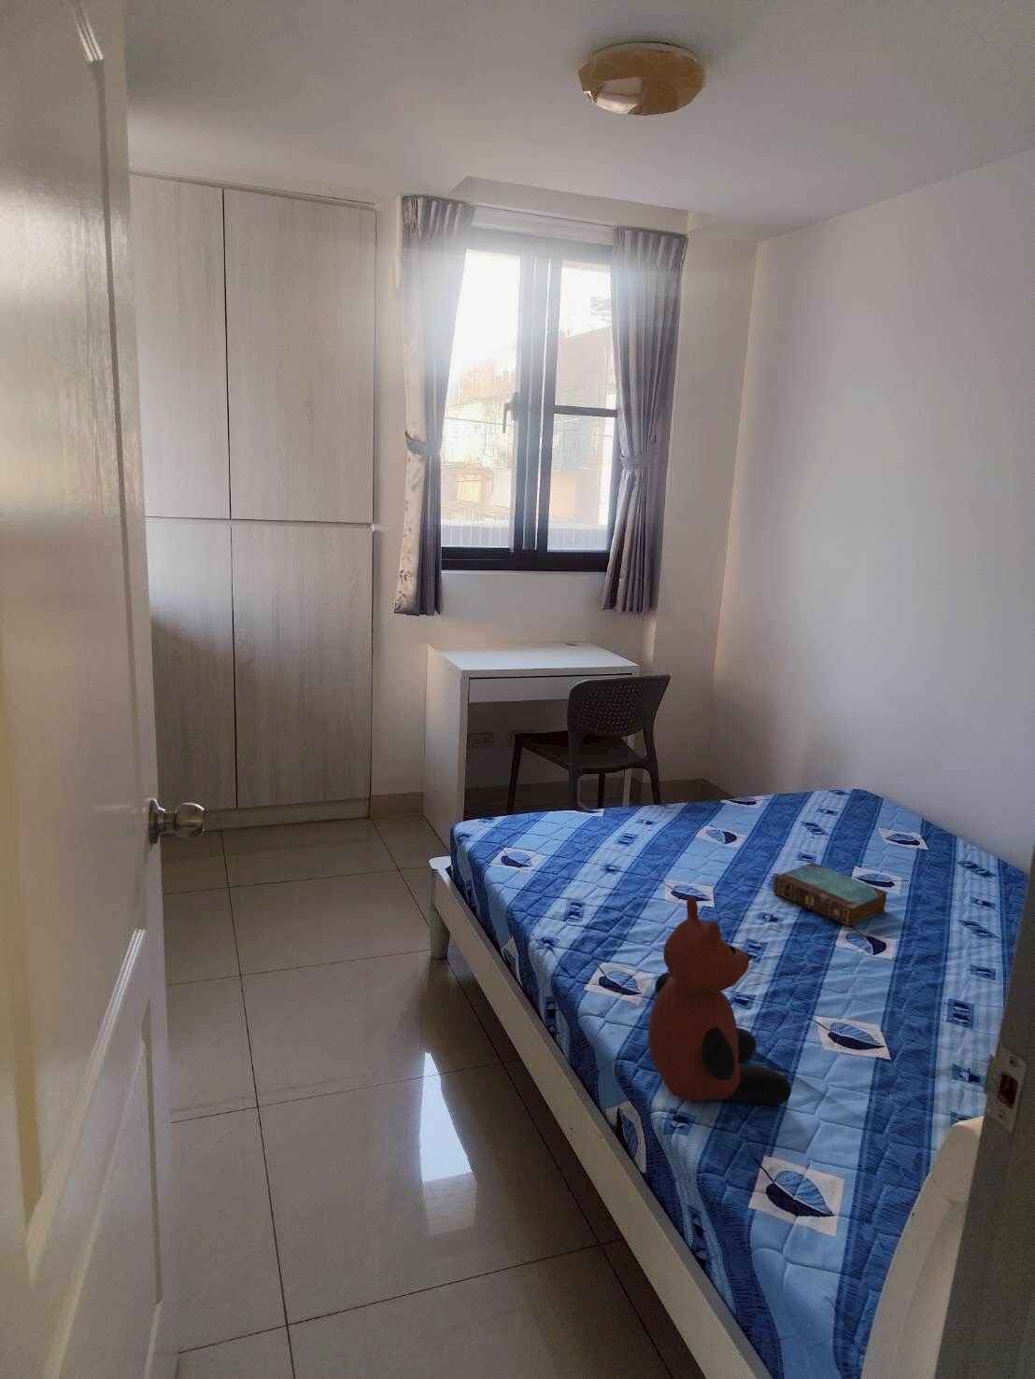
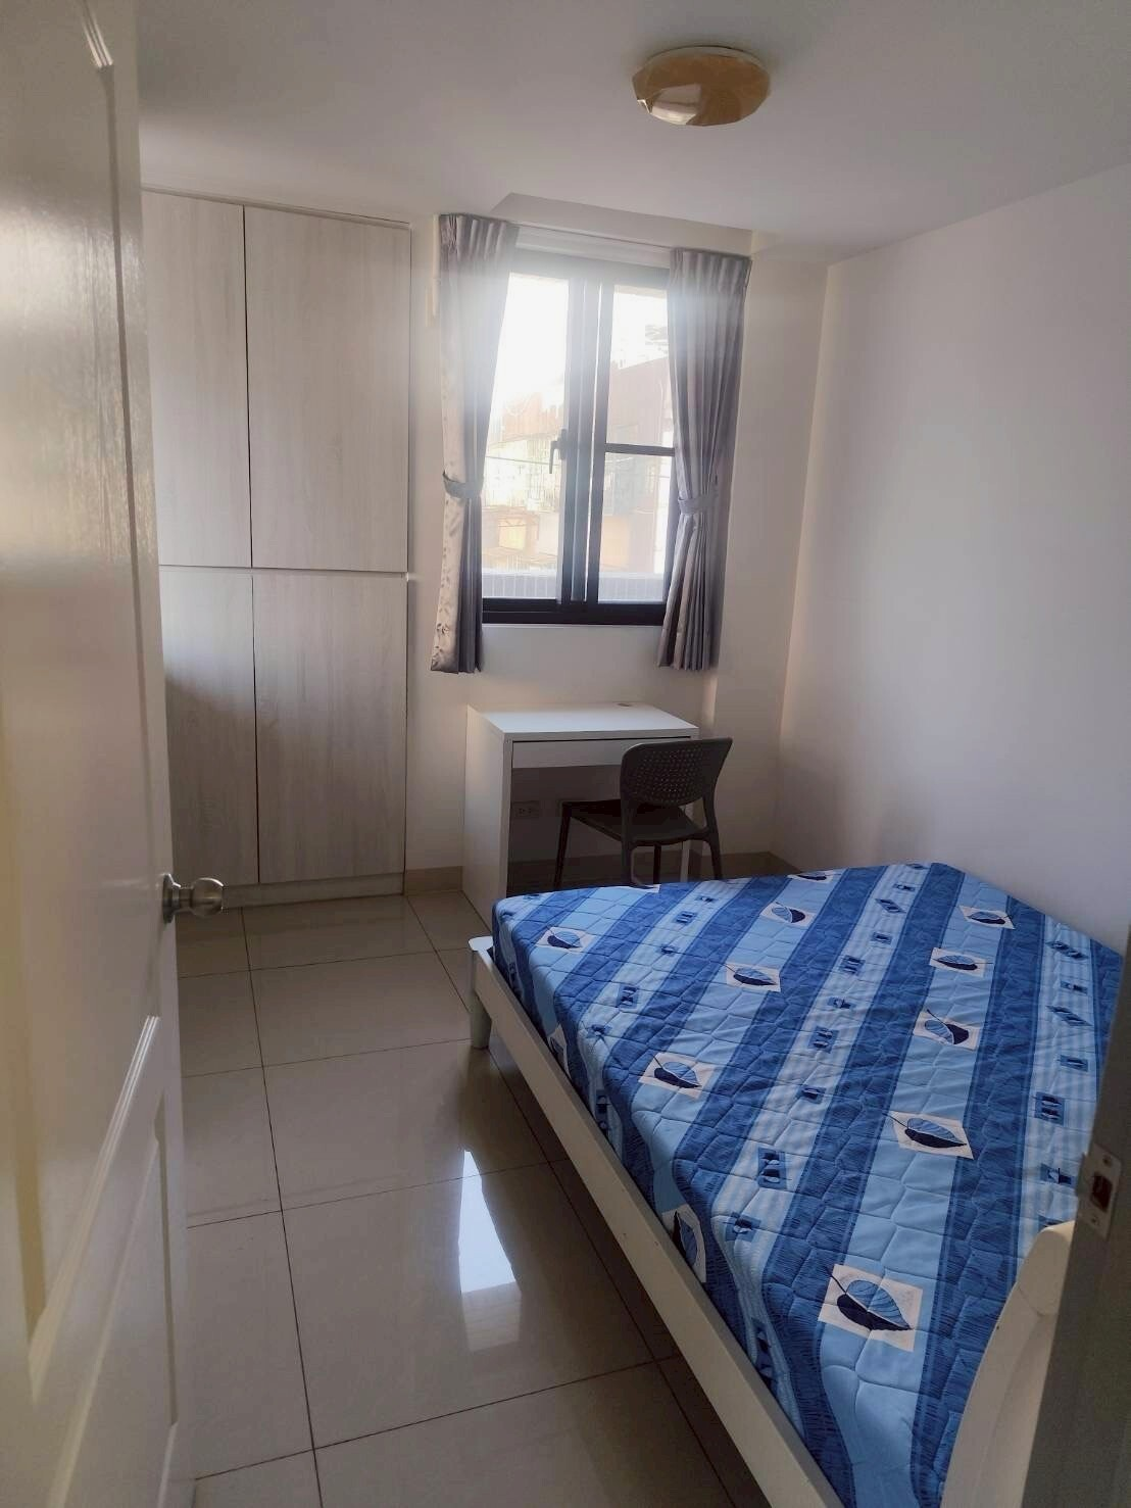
- book [773,862,889,927]
- teddy bear [647,895,793,1105]
